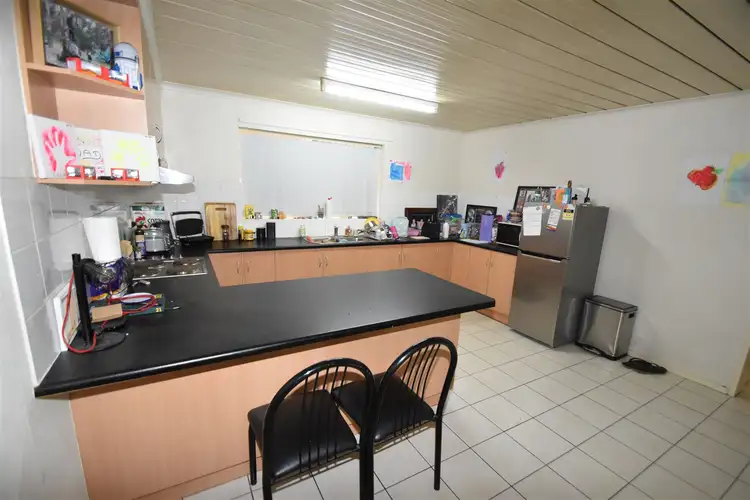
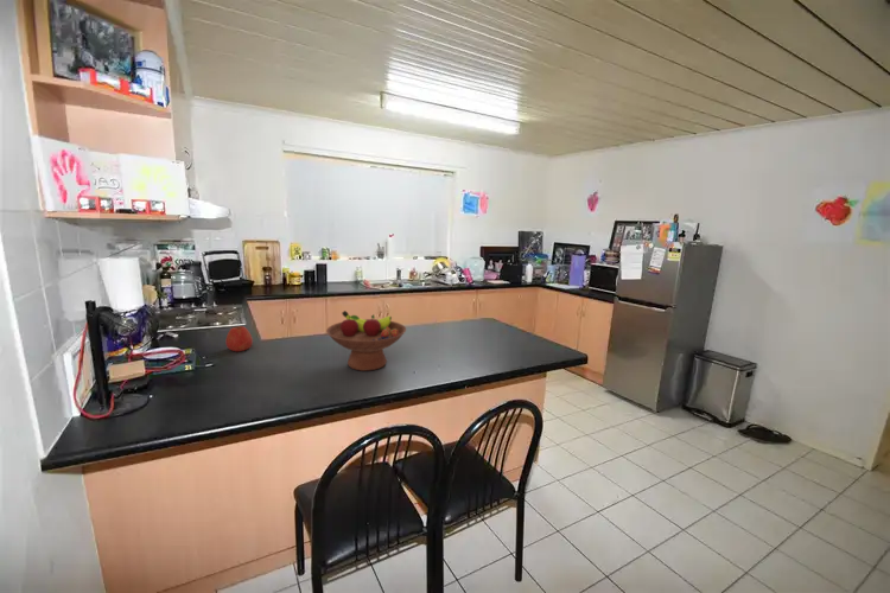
+ fruit bowl [325,310,407,372]
+ apple [225,325,254,352]
